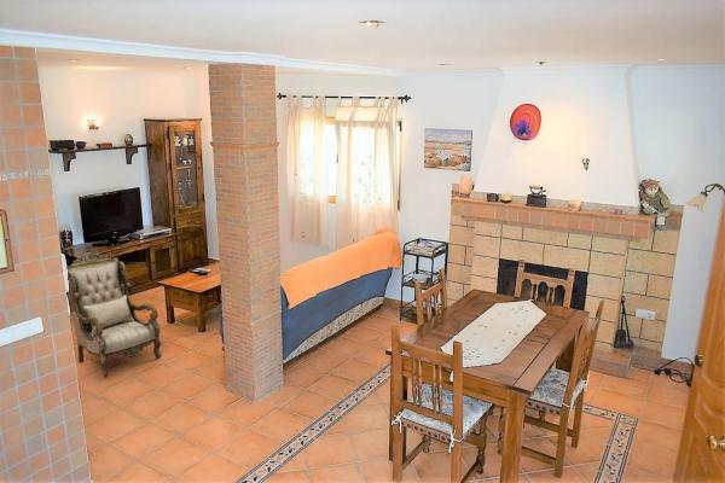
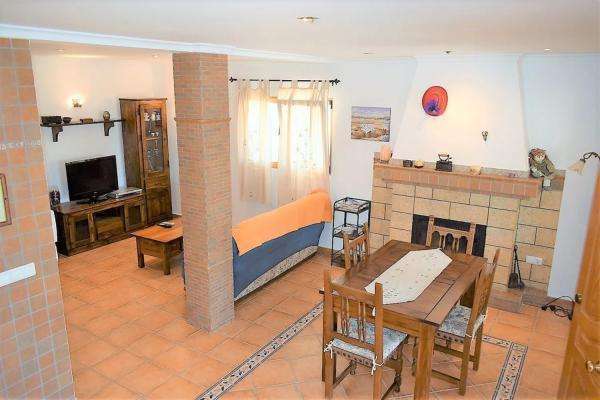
- armchair [65,251,163,378]
